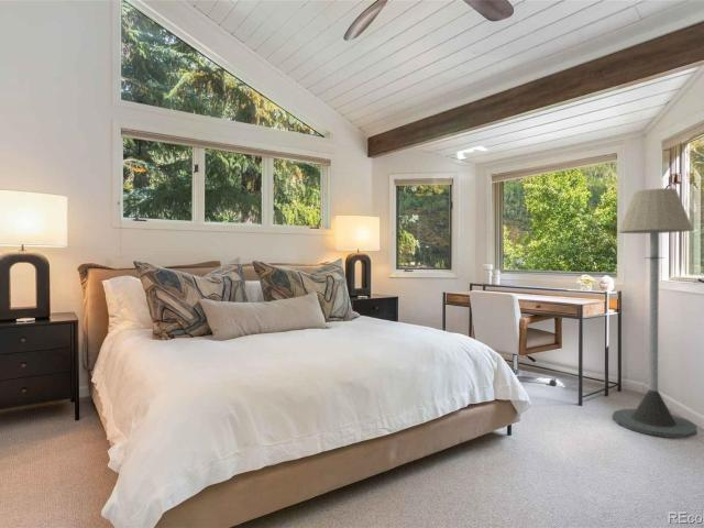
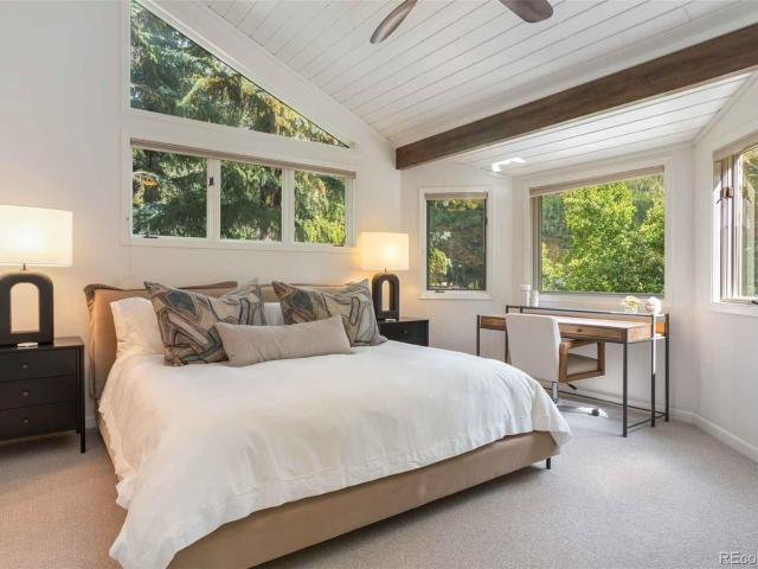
- floor lamp [612,187,698,439]
